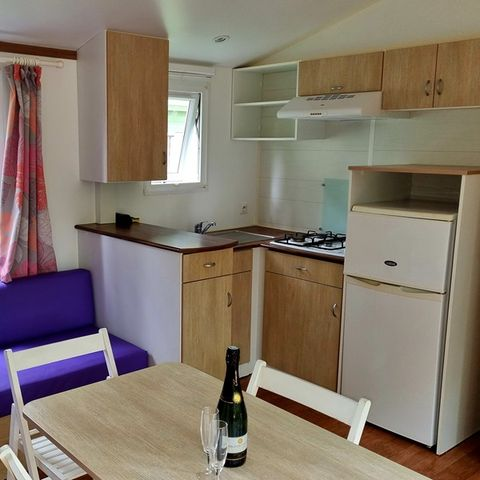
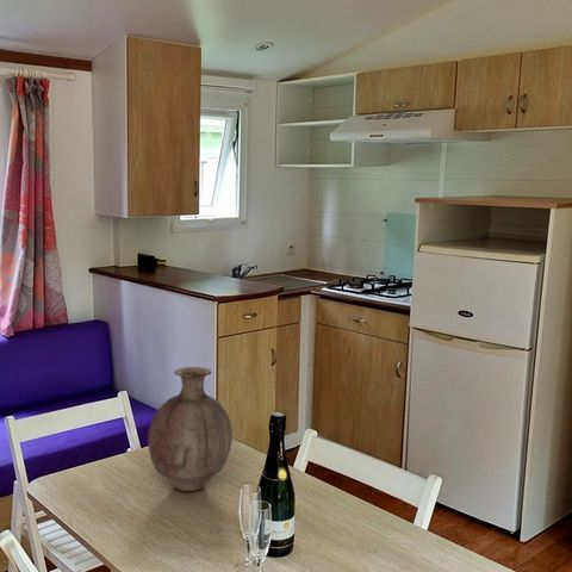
+ vase [147,366,234,492]
